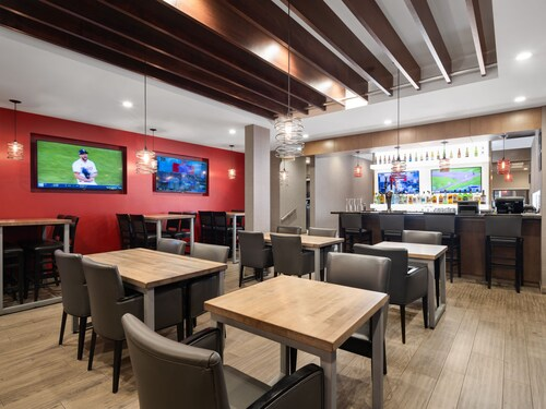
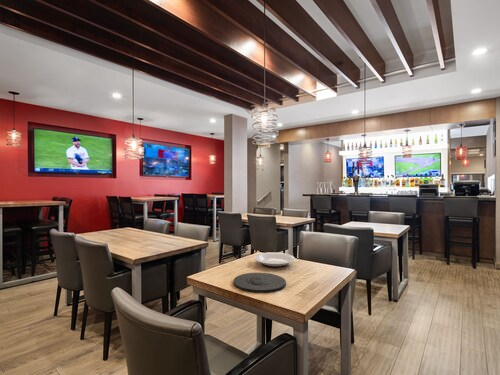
+ plate [232,272,287,294]
+ plate [253,251,296,269]
